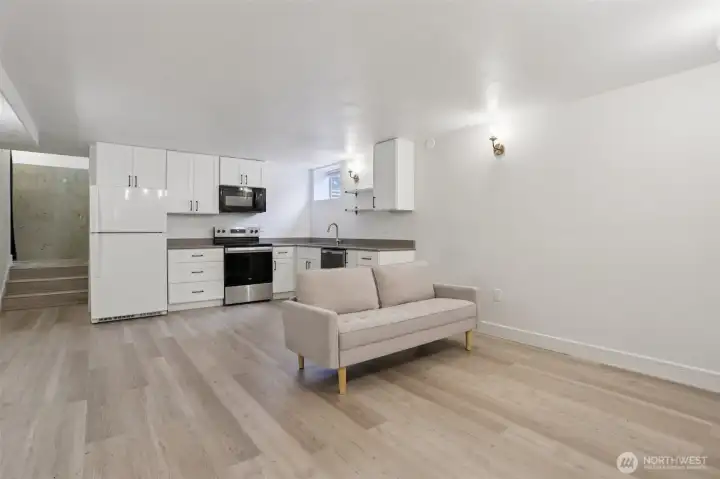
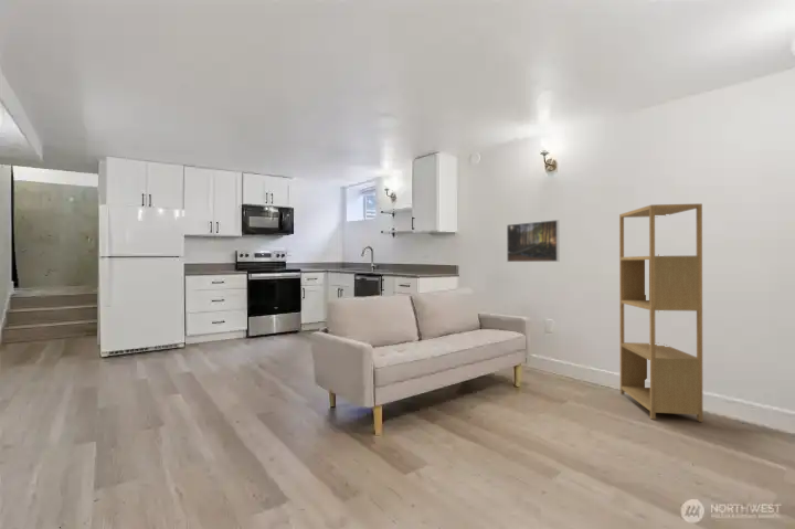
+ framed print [506,219,560,263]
+ shelving unit [618,202,703,423]
